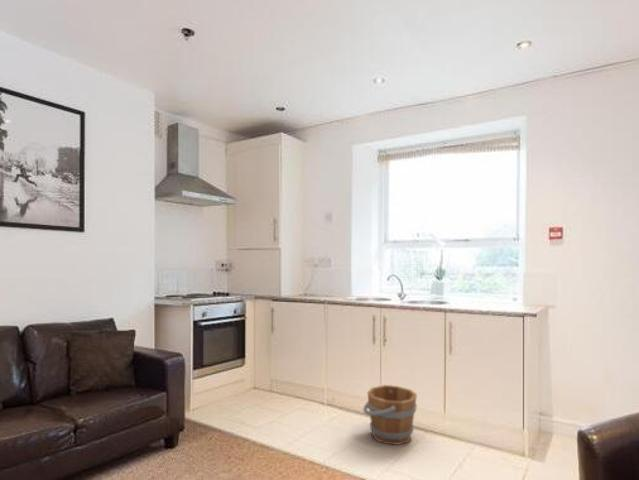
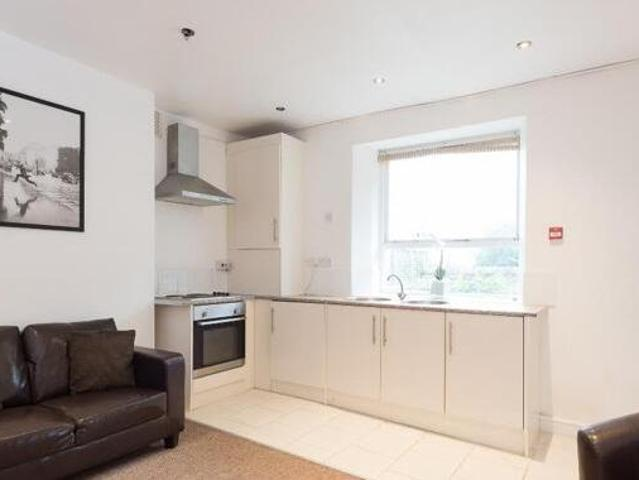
- bucket [362,384,418,446]
